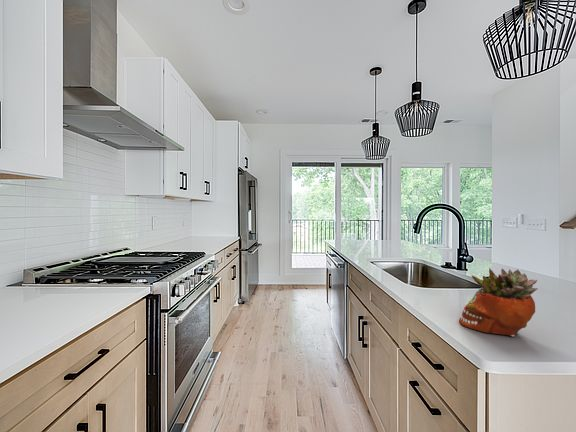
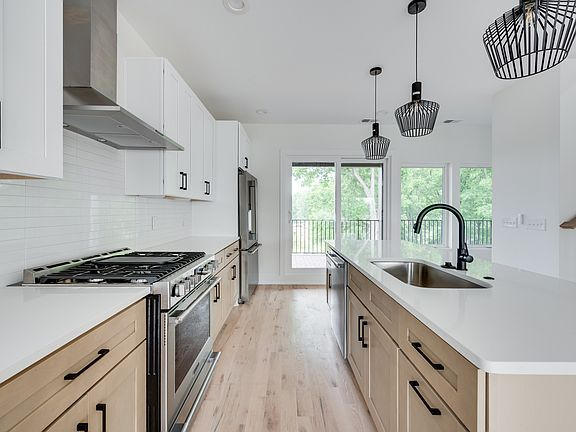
- succulent planter [458,267,539,337]
